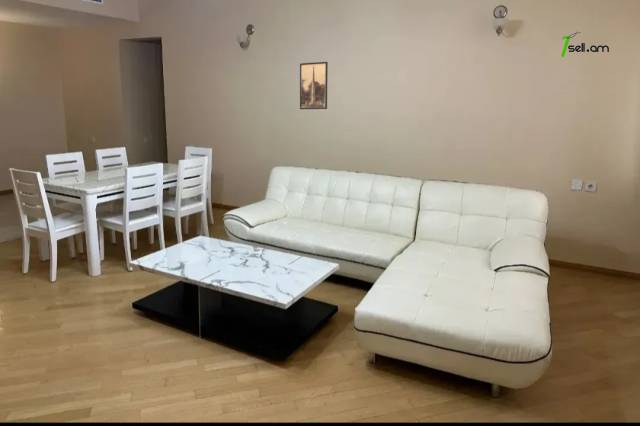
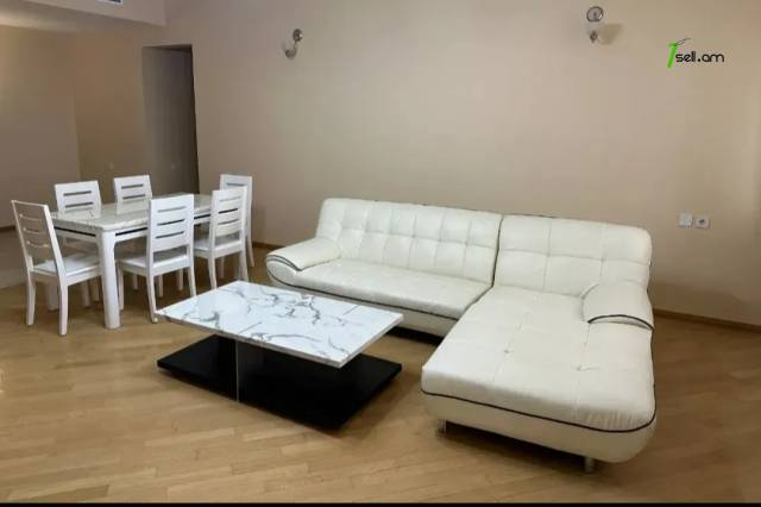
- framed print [299,61,329,110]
